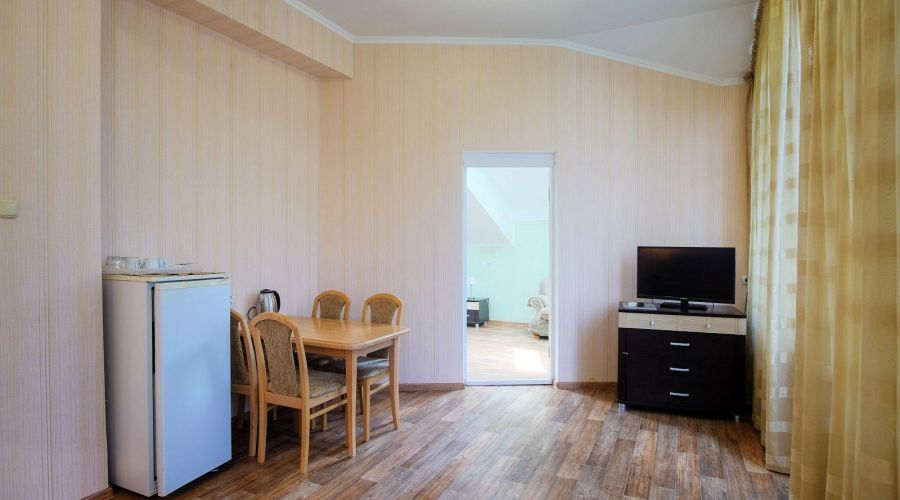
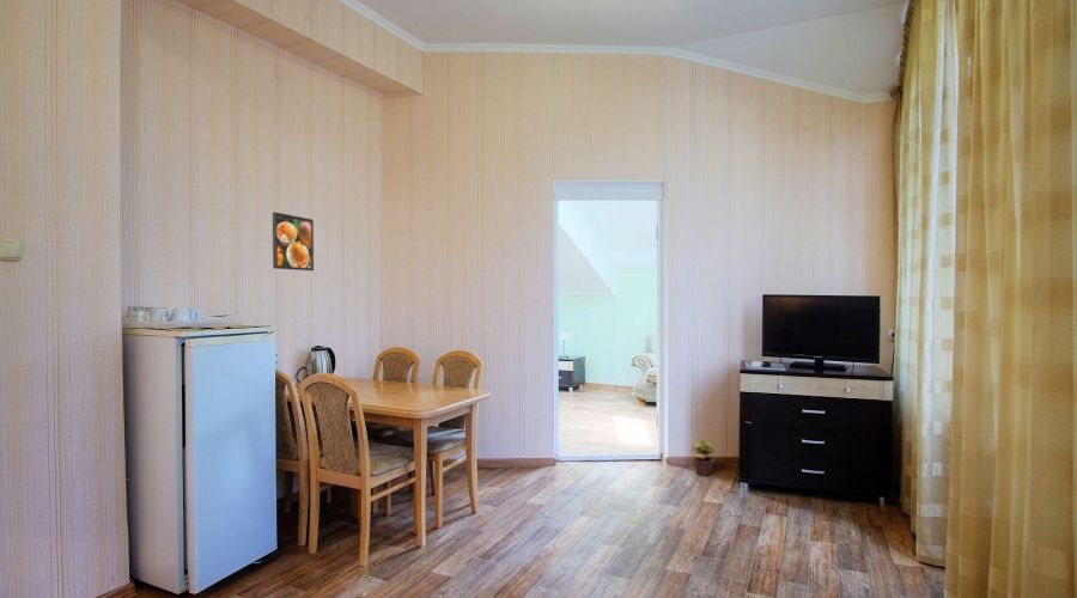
+ potted plant [688,439,717,477]
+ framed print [272,210,315,271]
